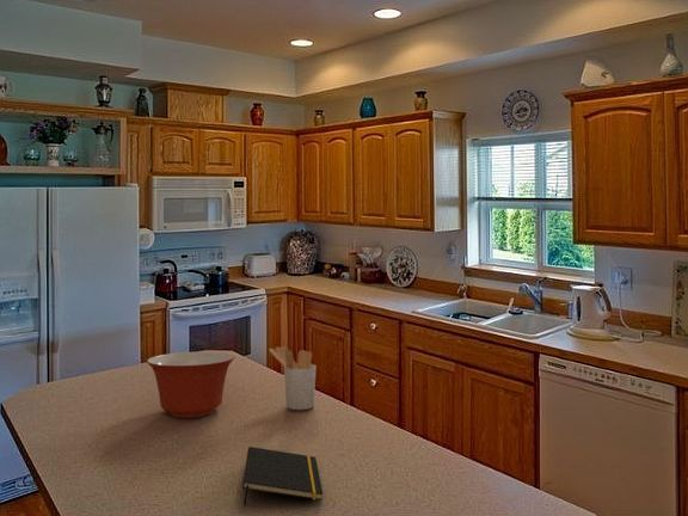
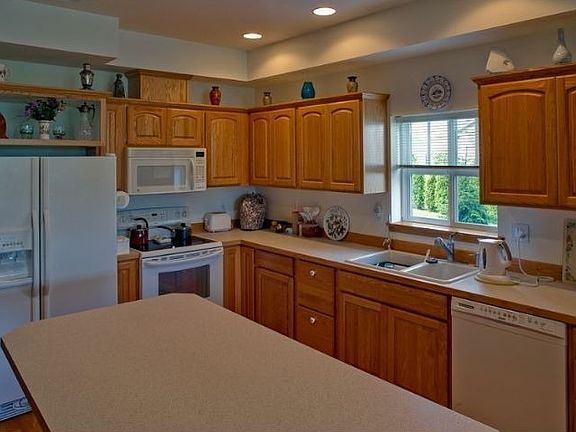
- notepad [241,446,324,506]
- mixing bowl [146,351,235,419]
- utensil holder [268,345,318,411]
